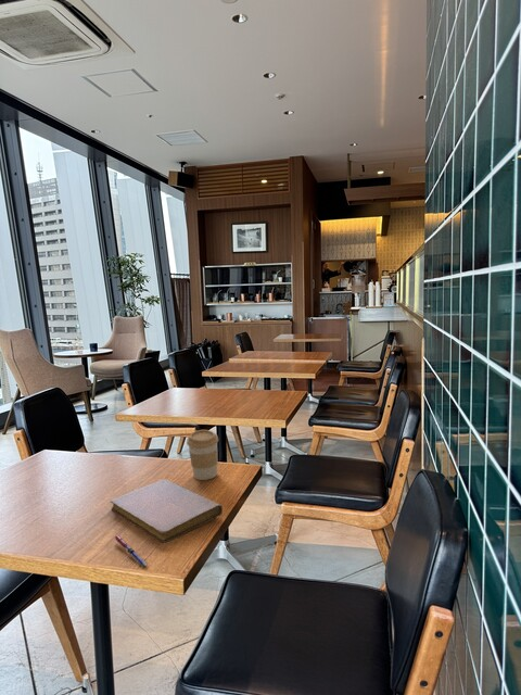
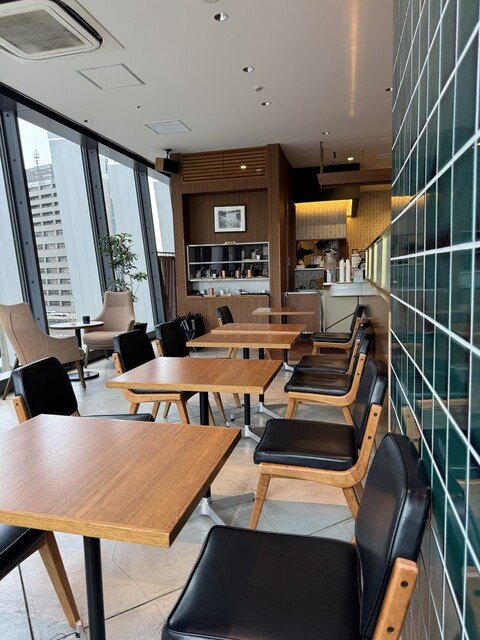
- notebook [110,479,224,544]
- coffee cup [186,429,219,481]
- pen [113,534,149,568]
